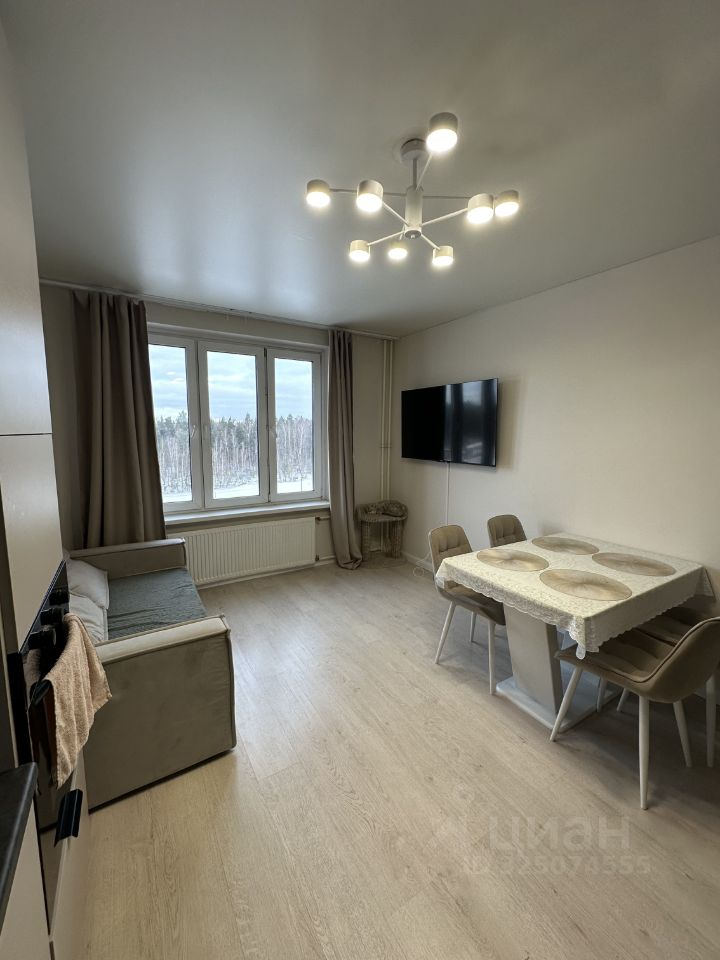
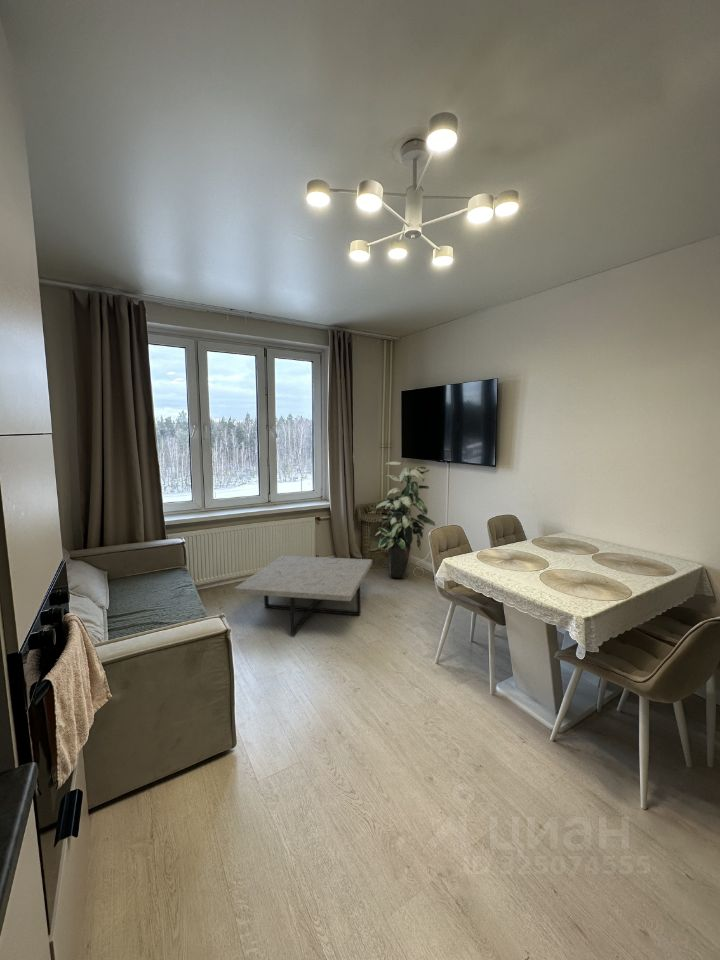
+ coffee table [233,554,373,636]
+ indoor plant [374,461,436,579]
